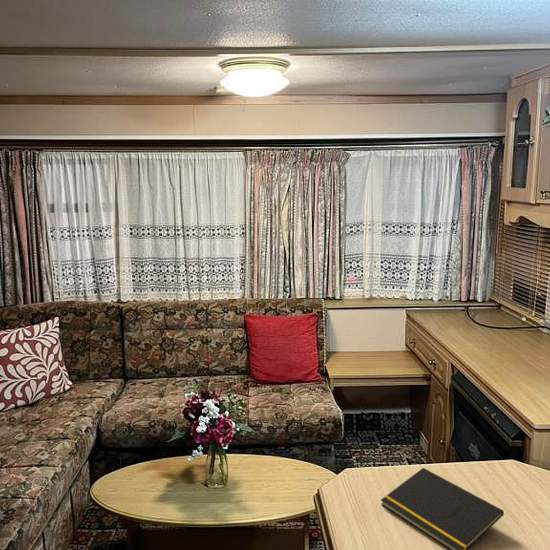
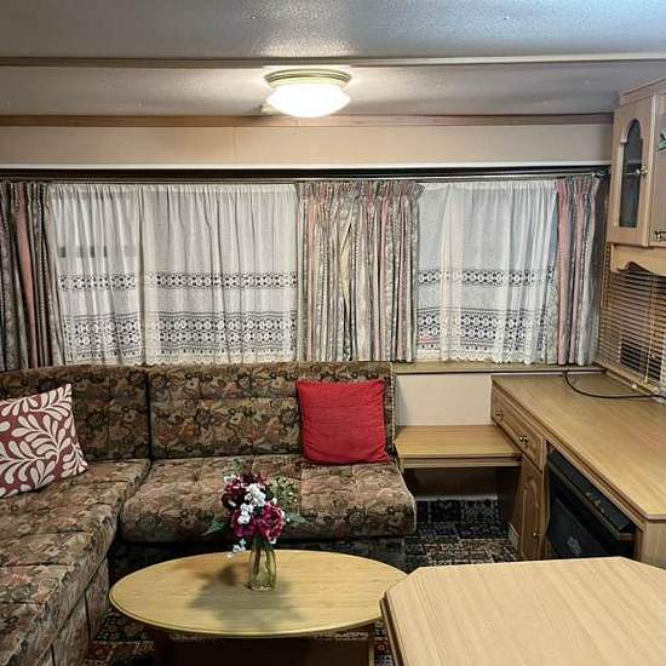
- notepad [380,467,505,550]
